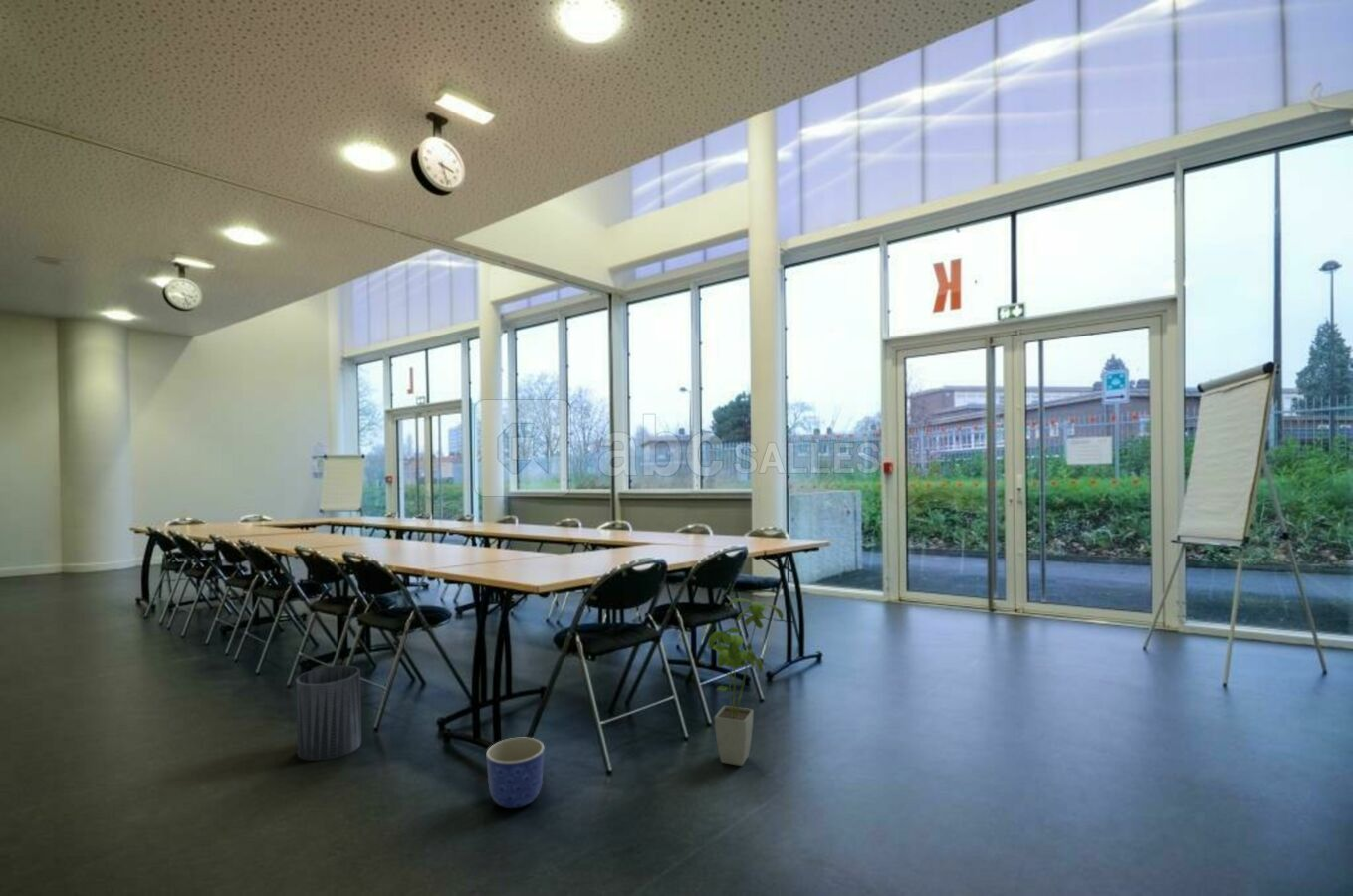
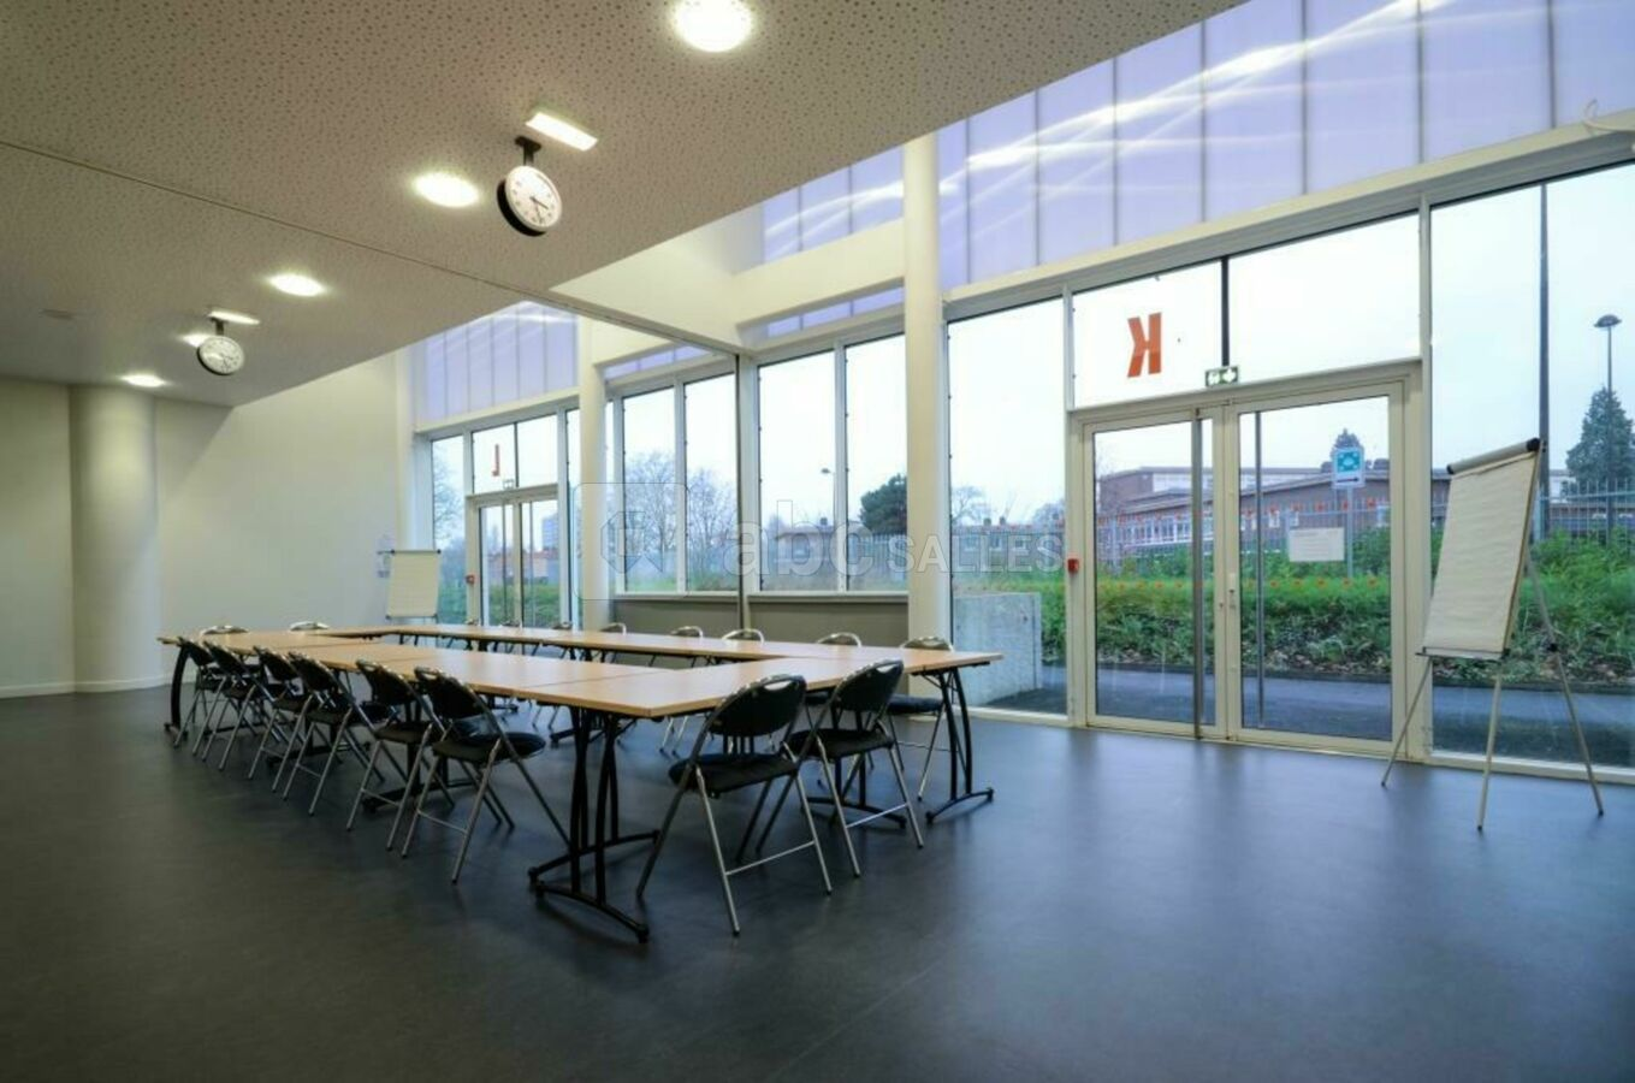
- house plant [707,597,785,767]
- planter [485,737,546,809]
- trash can [295,664,362,762]
